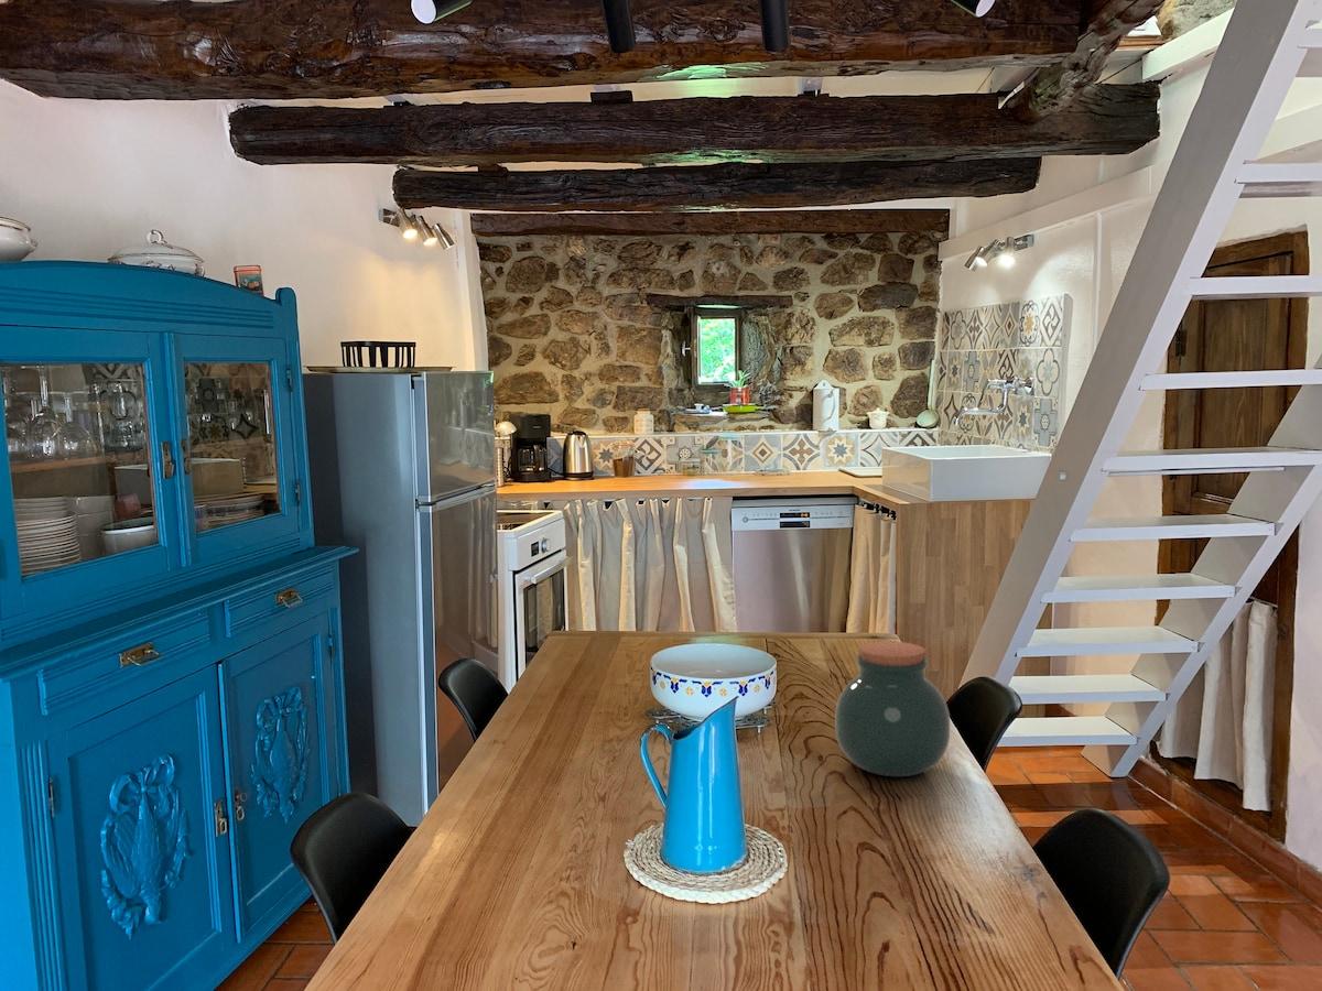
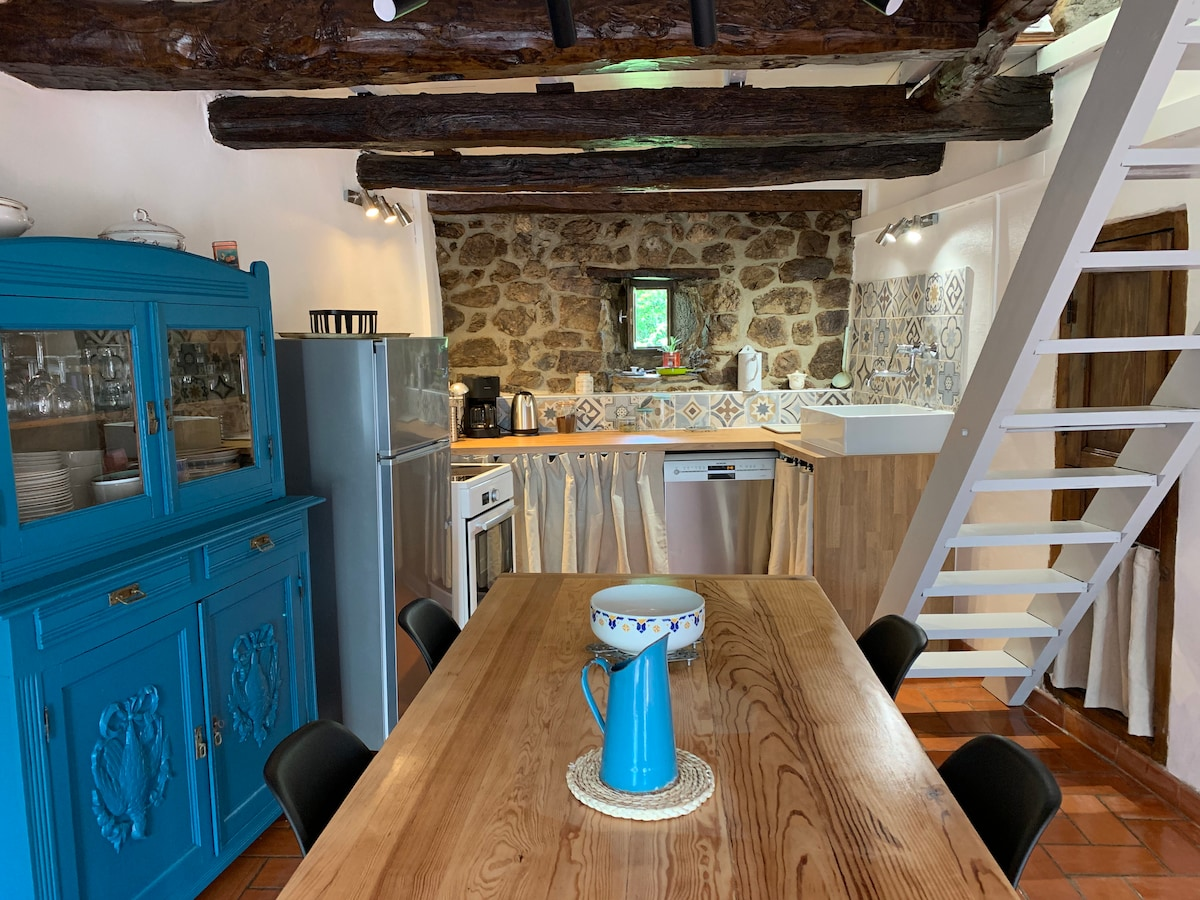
- jar [834,640,951,777]
